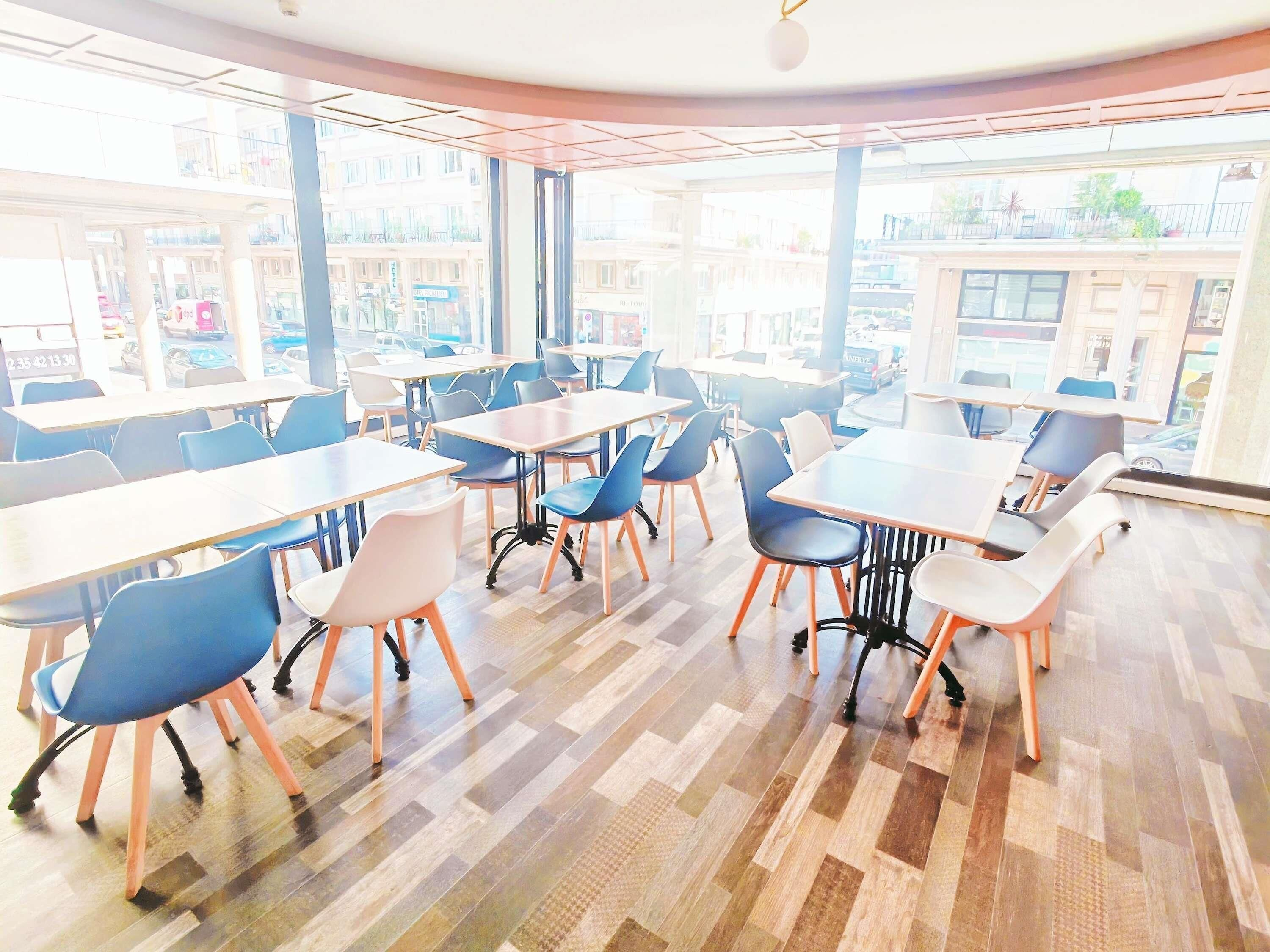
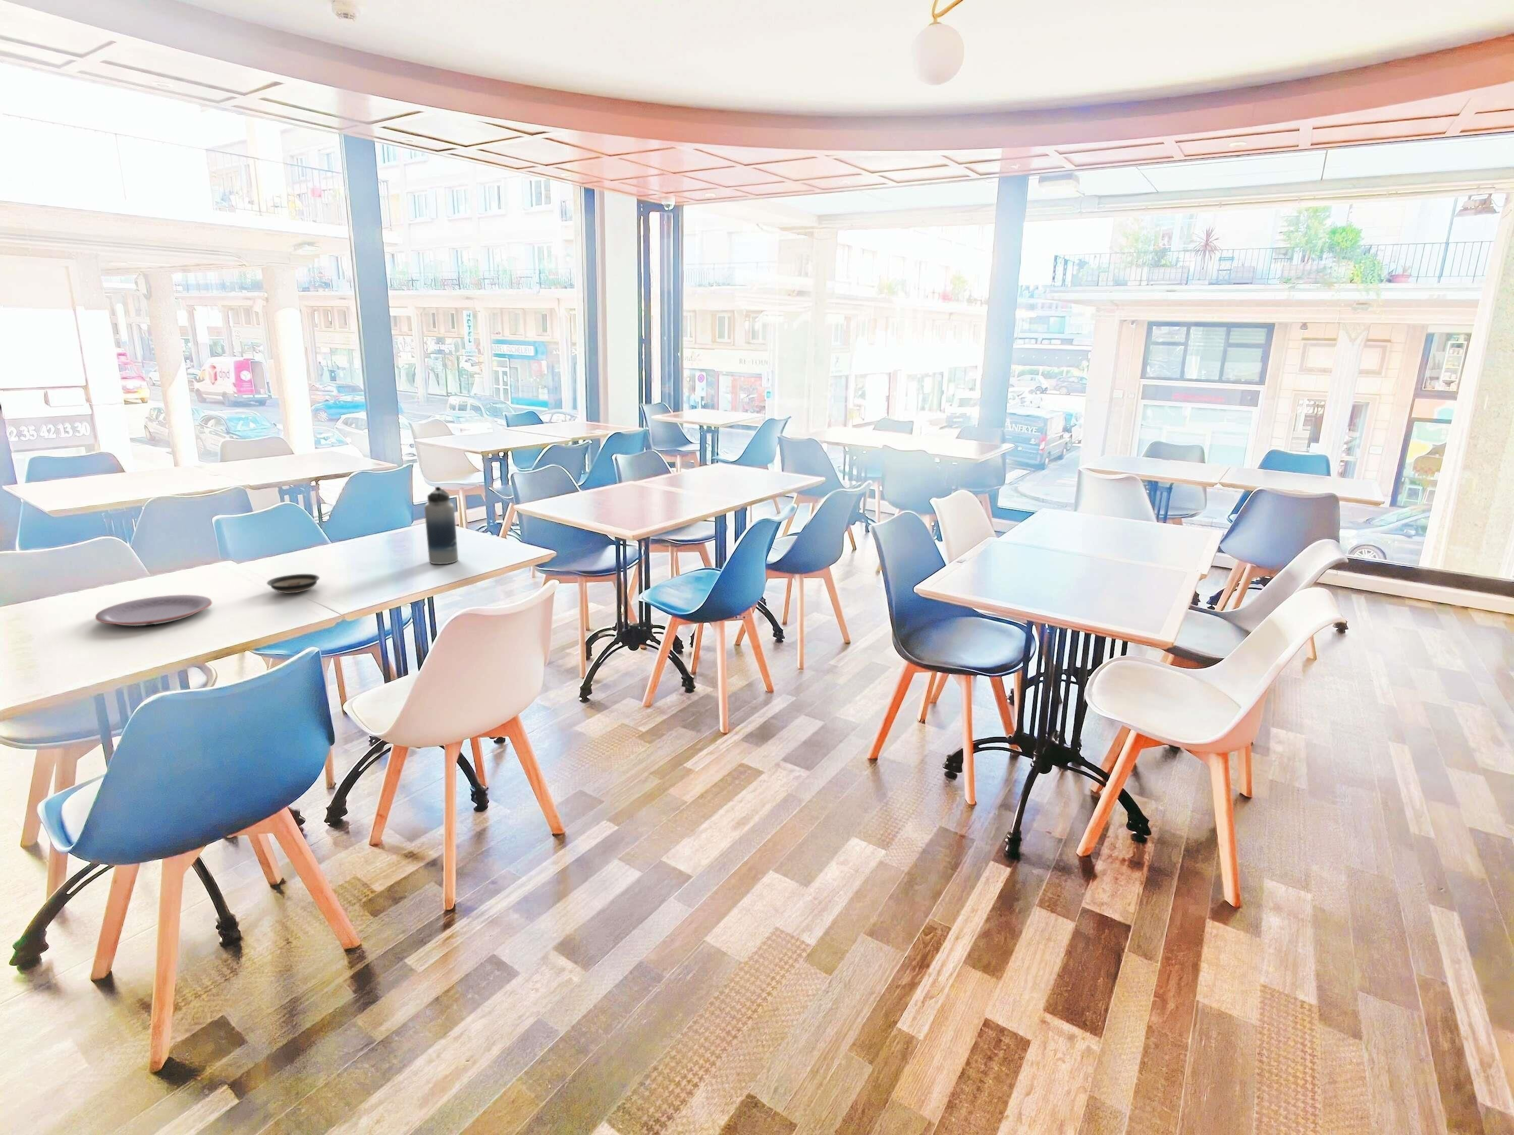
+ water bottle [424,486,459,564]
+ saucer [267,573,319,594]
+ plate [95,594,212,627]
